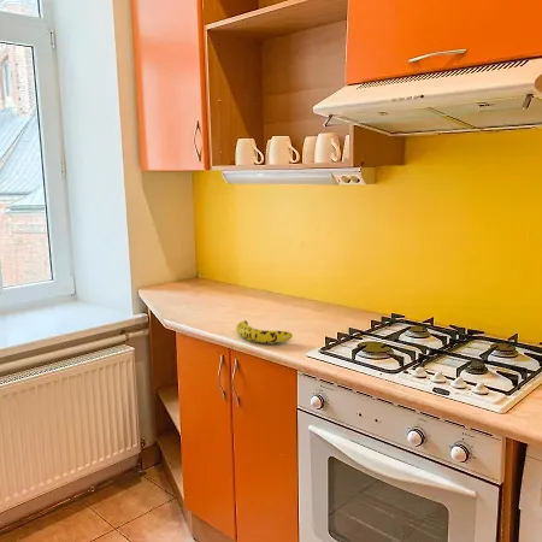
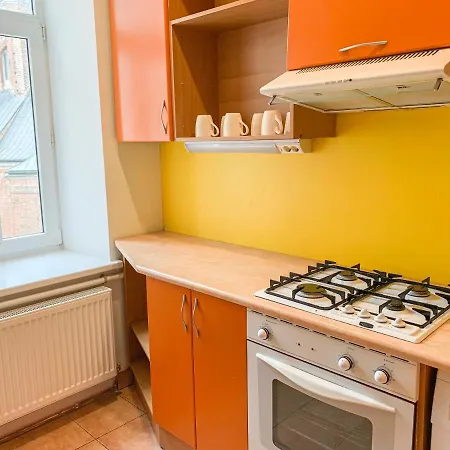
- fruit [235,319,294,344]
